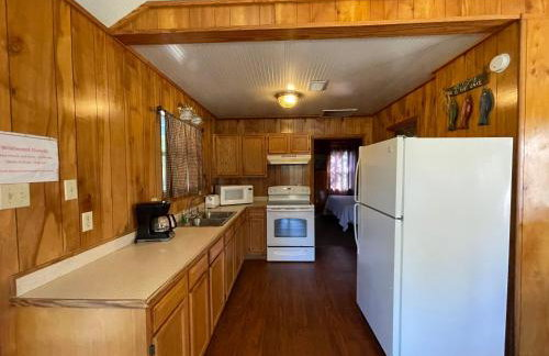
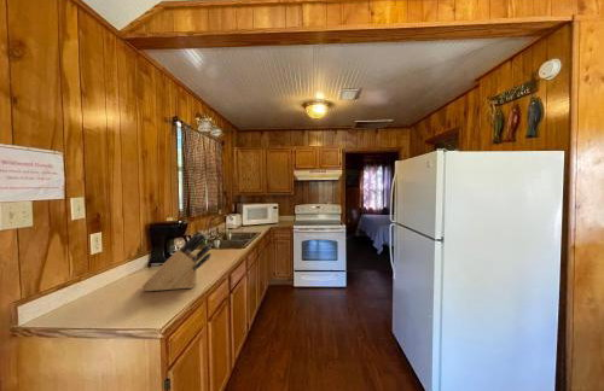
+ knife block [140,229,213,292]
